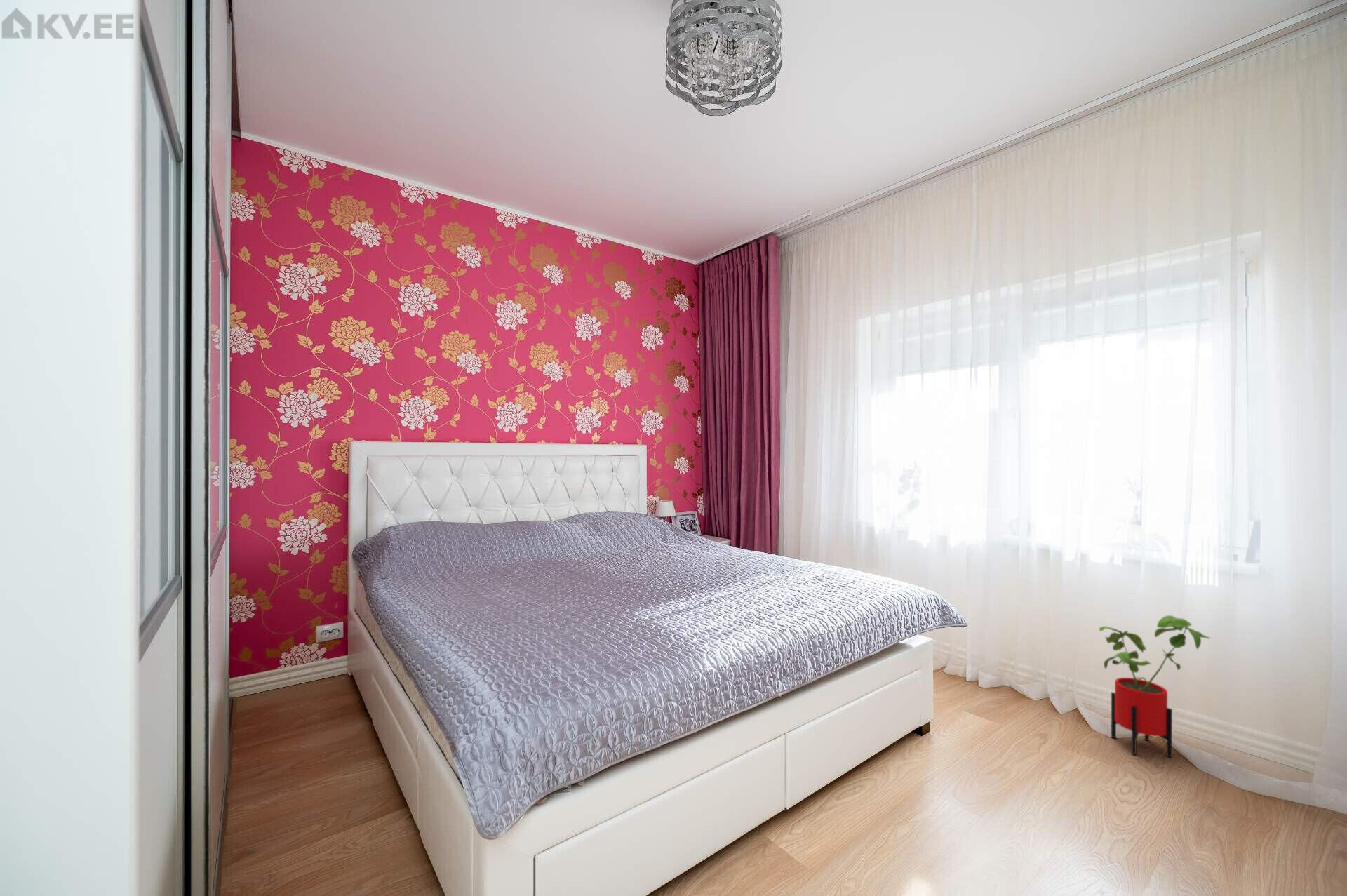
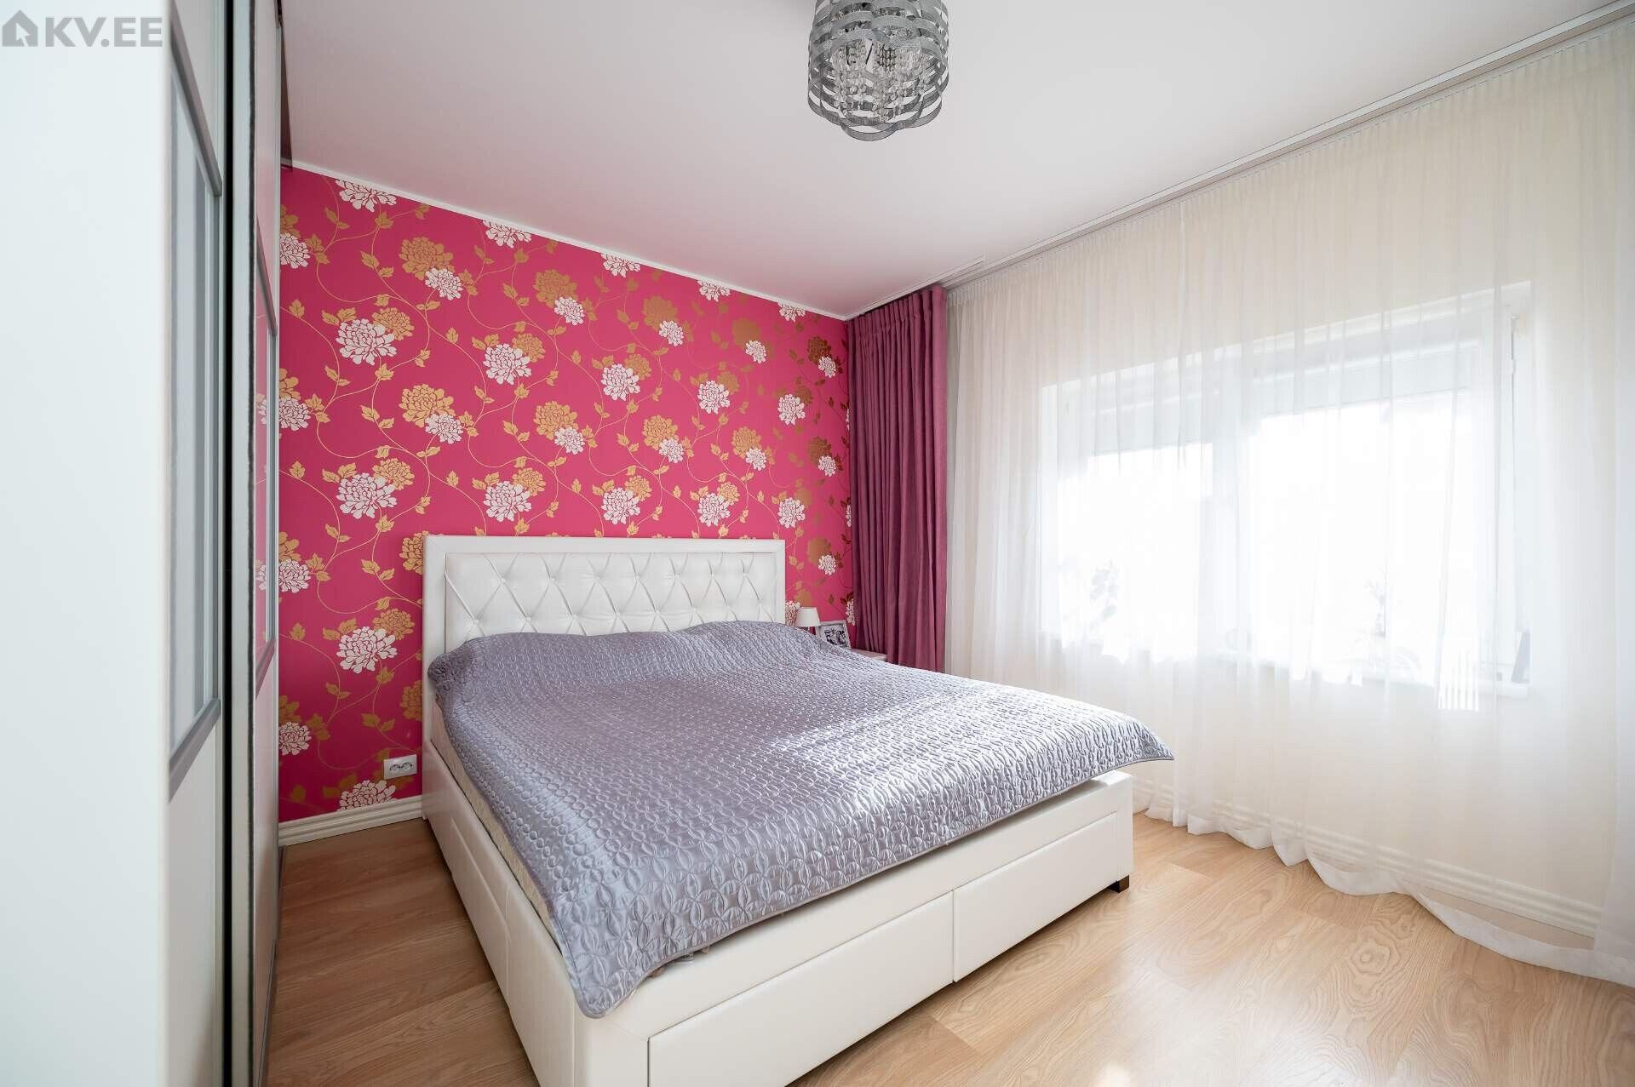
- house plant [1099,615,1212,758]
